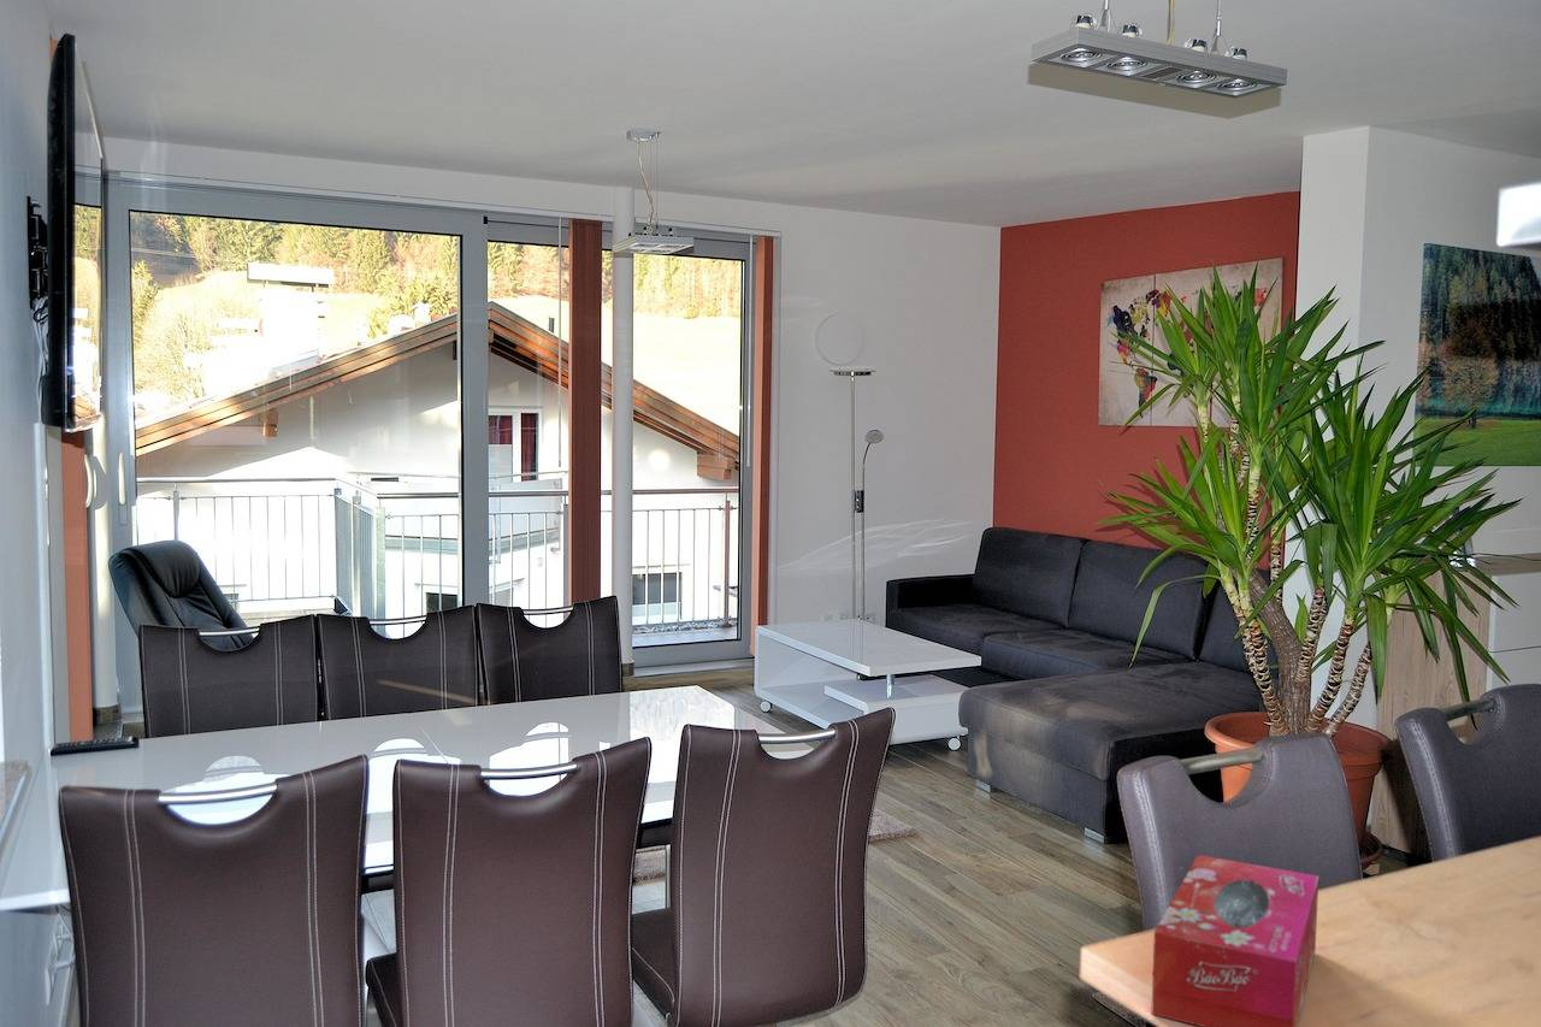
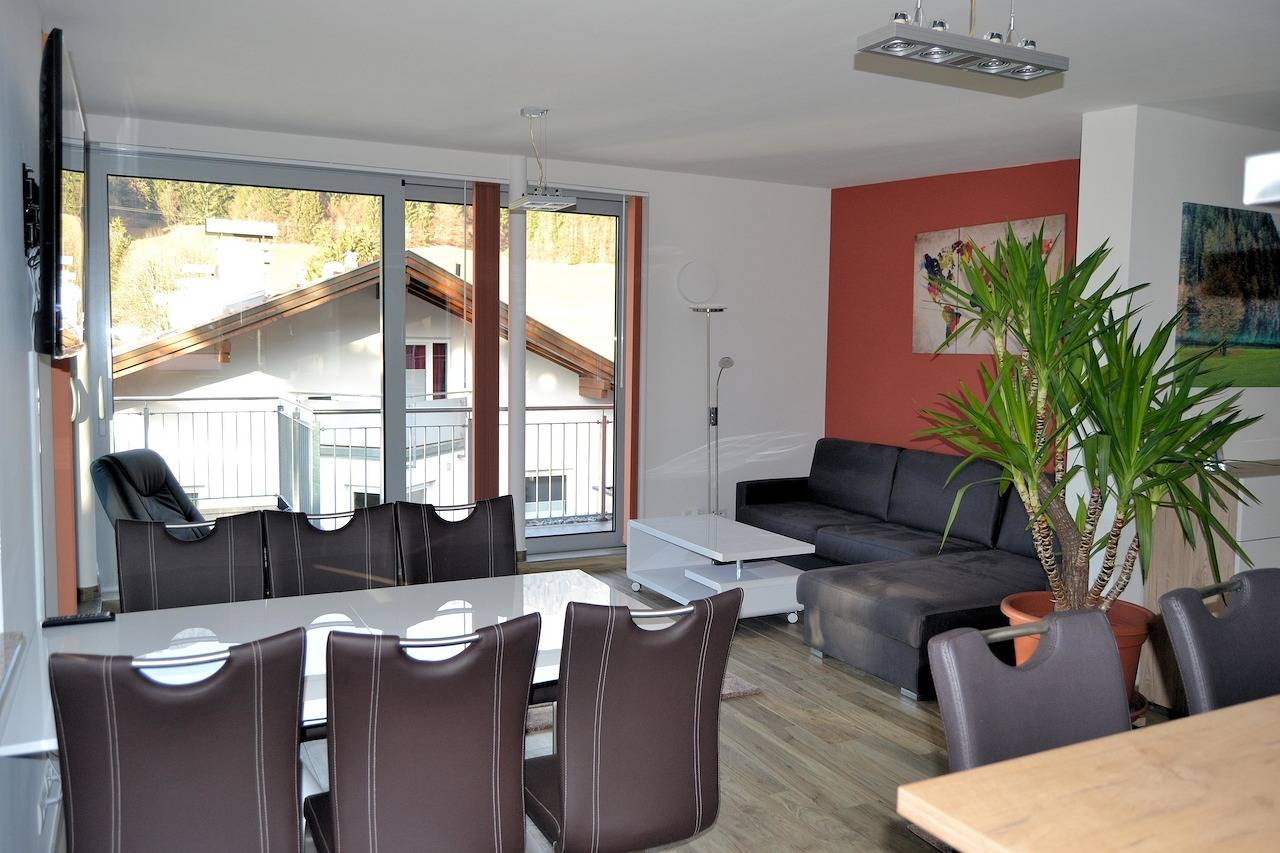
- tissue box [1150,854,1319,1027]
